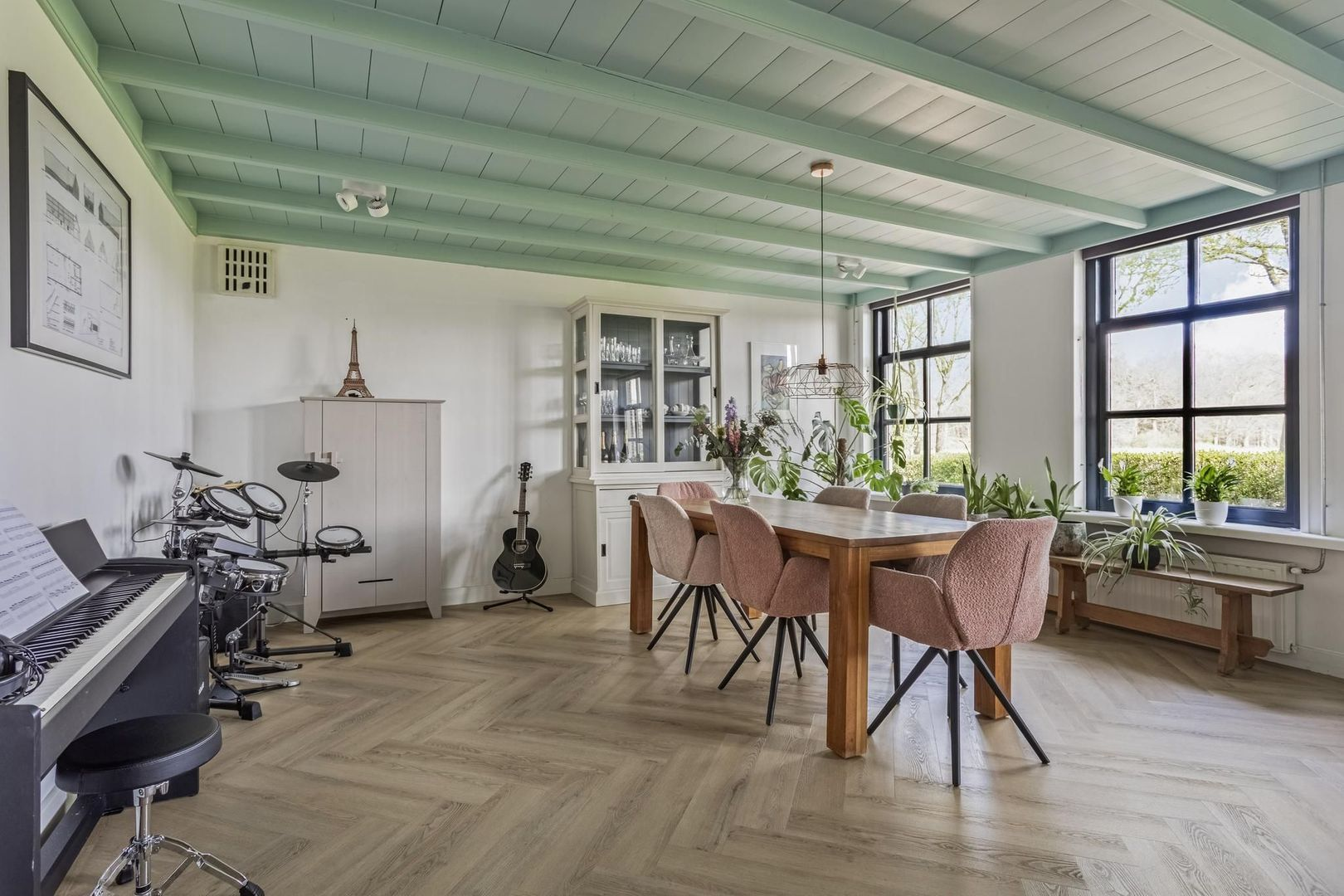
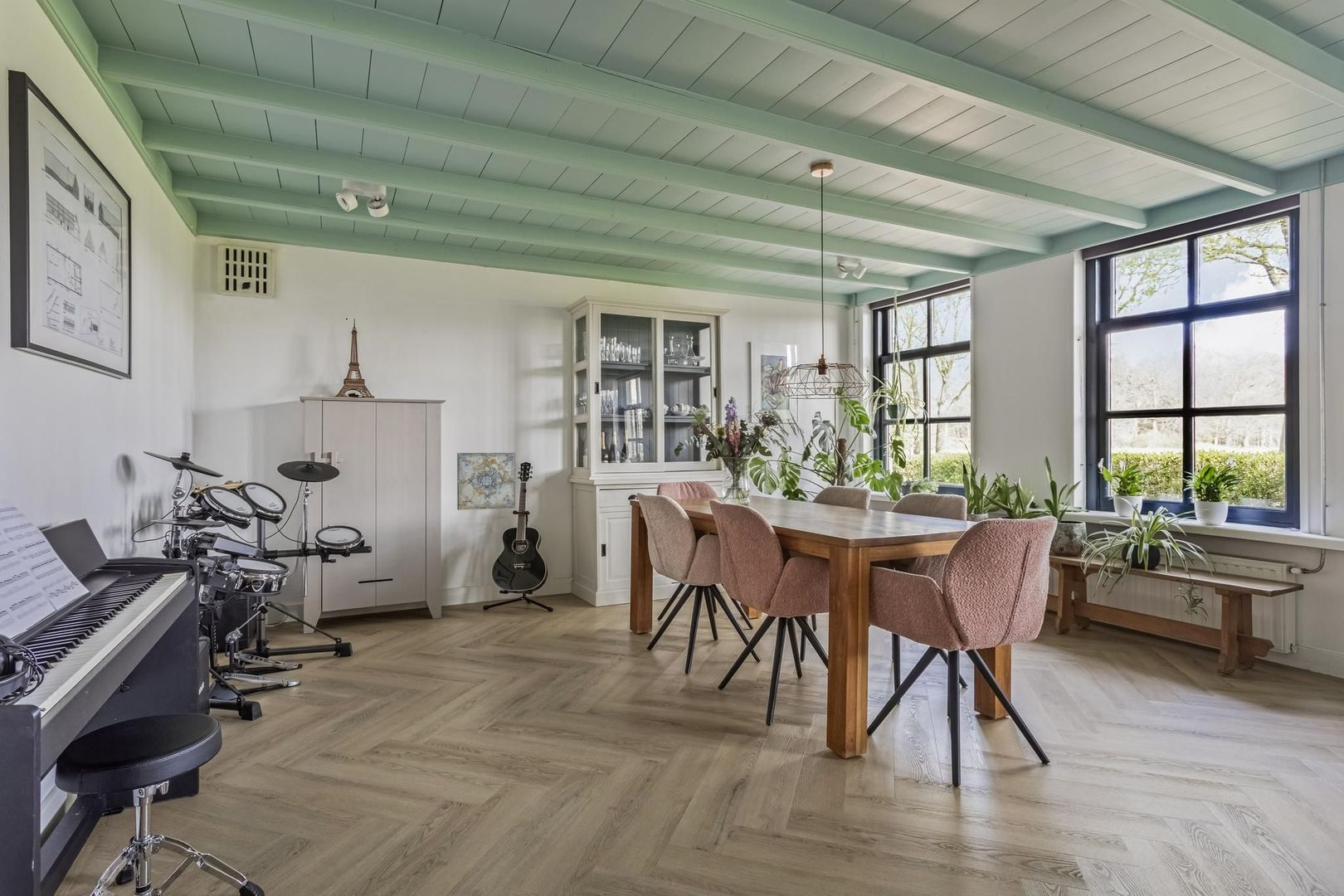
+ wall art [456,451,516,511]
